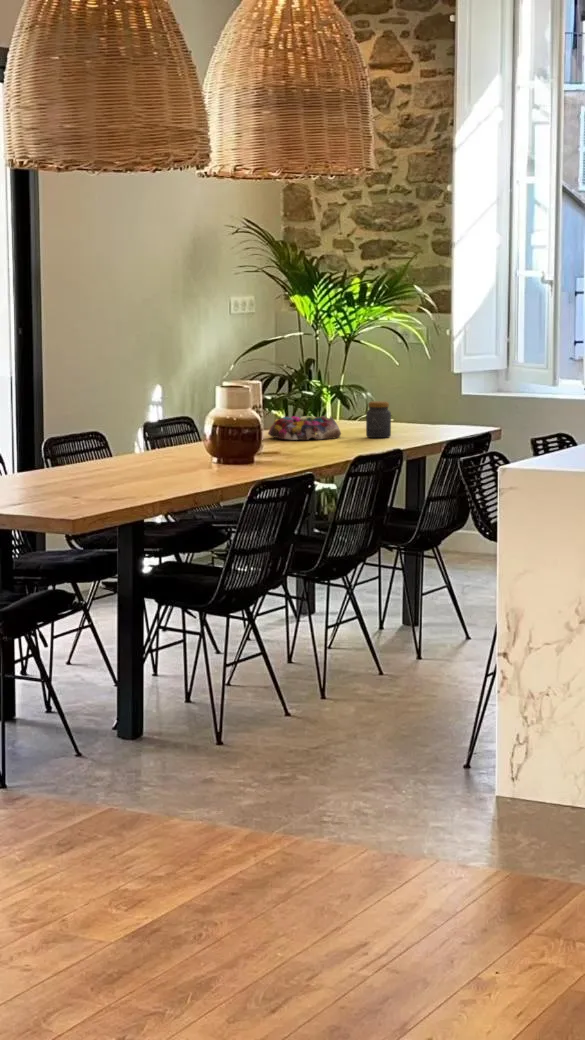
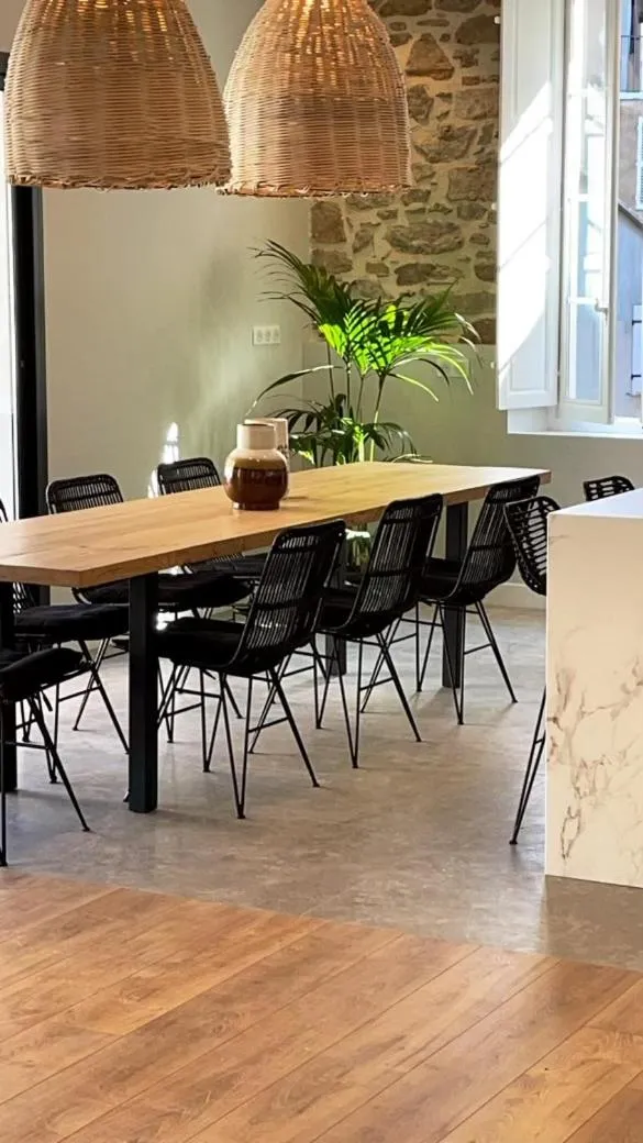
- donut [267,415,342,441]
- jar [365,400,392,439]
